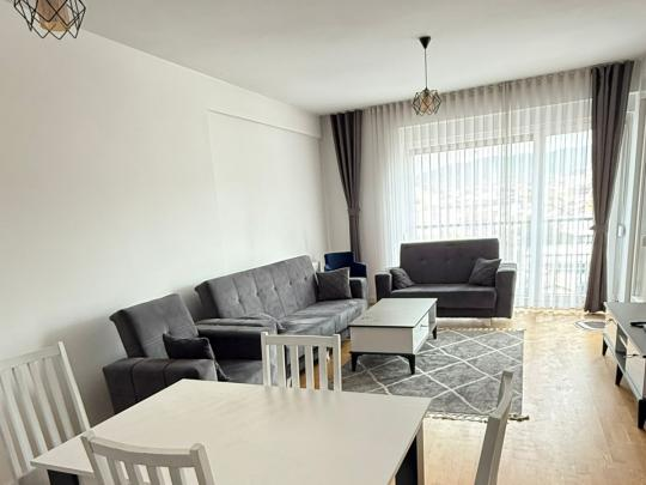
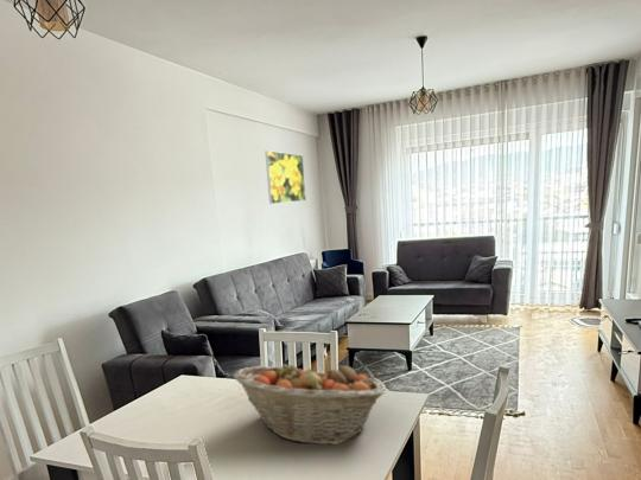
+ fruit basket [233,359,386,446]
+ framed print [265,149,307,205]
